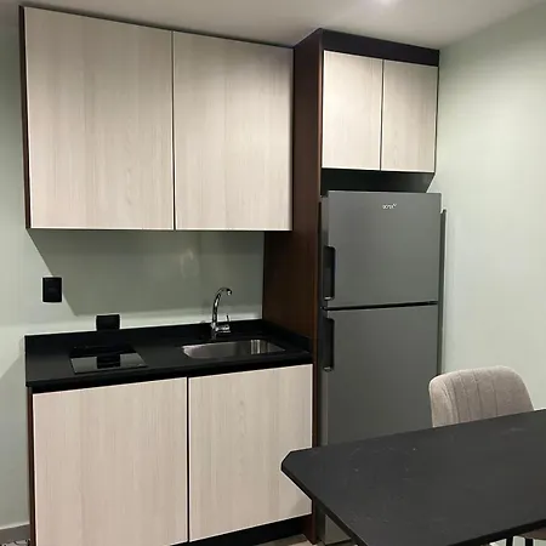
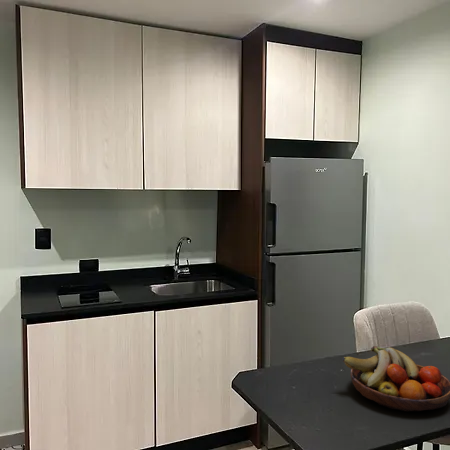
+ fruit bowl [342,345,450,412]
